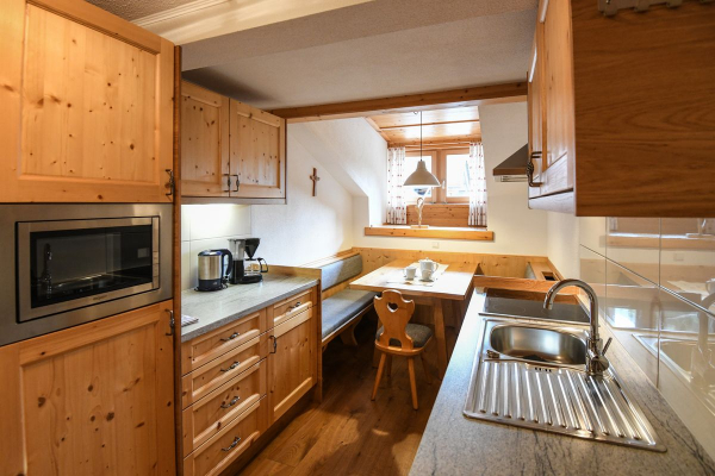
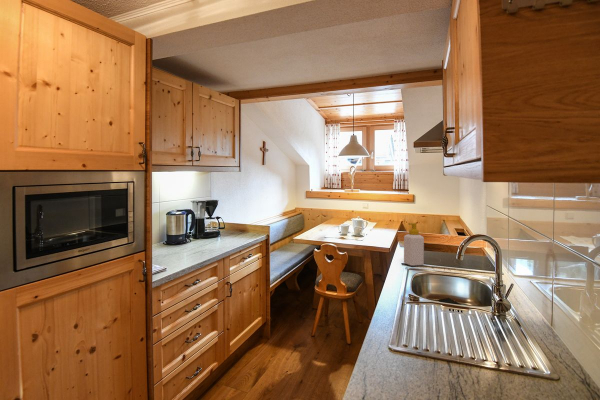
+ soap bottle [403,222,425,267]
